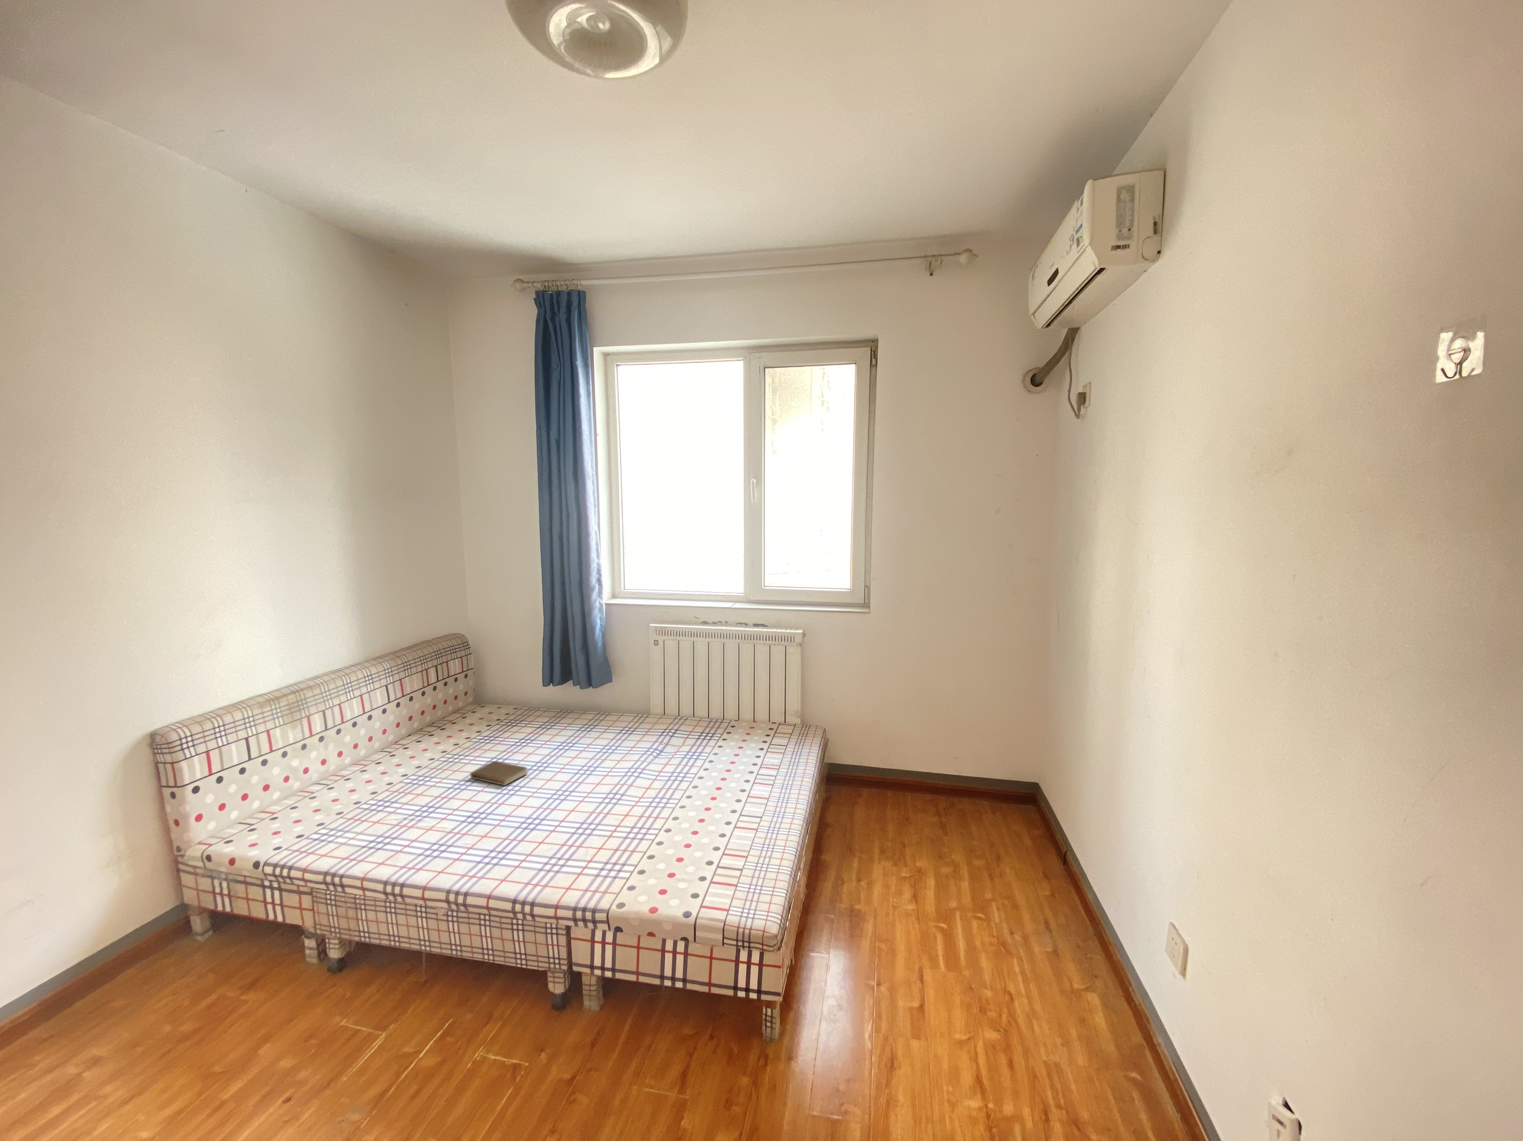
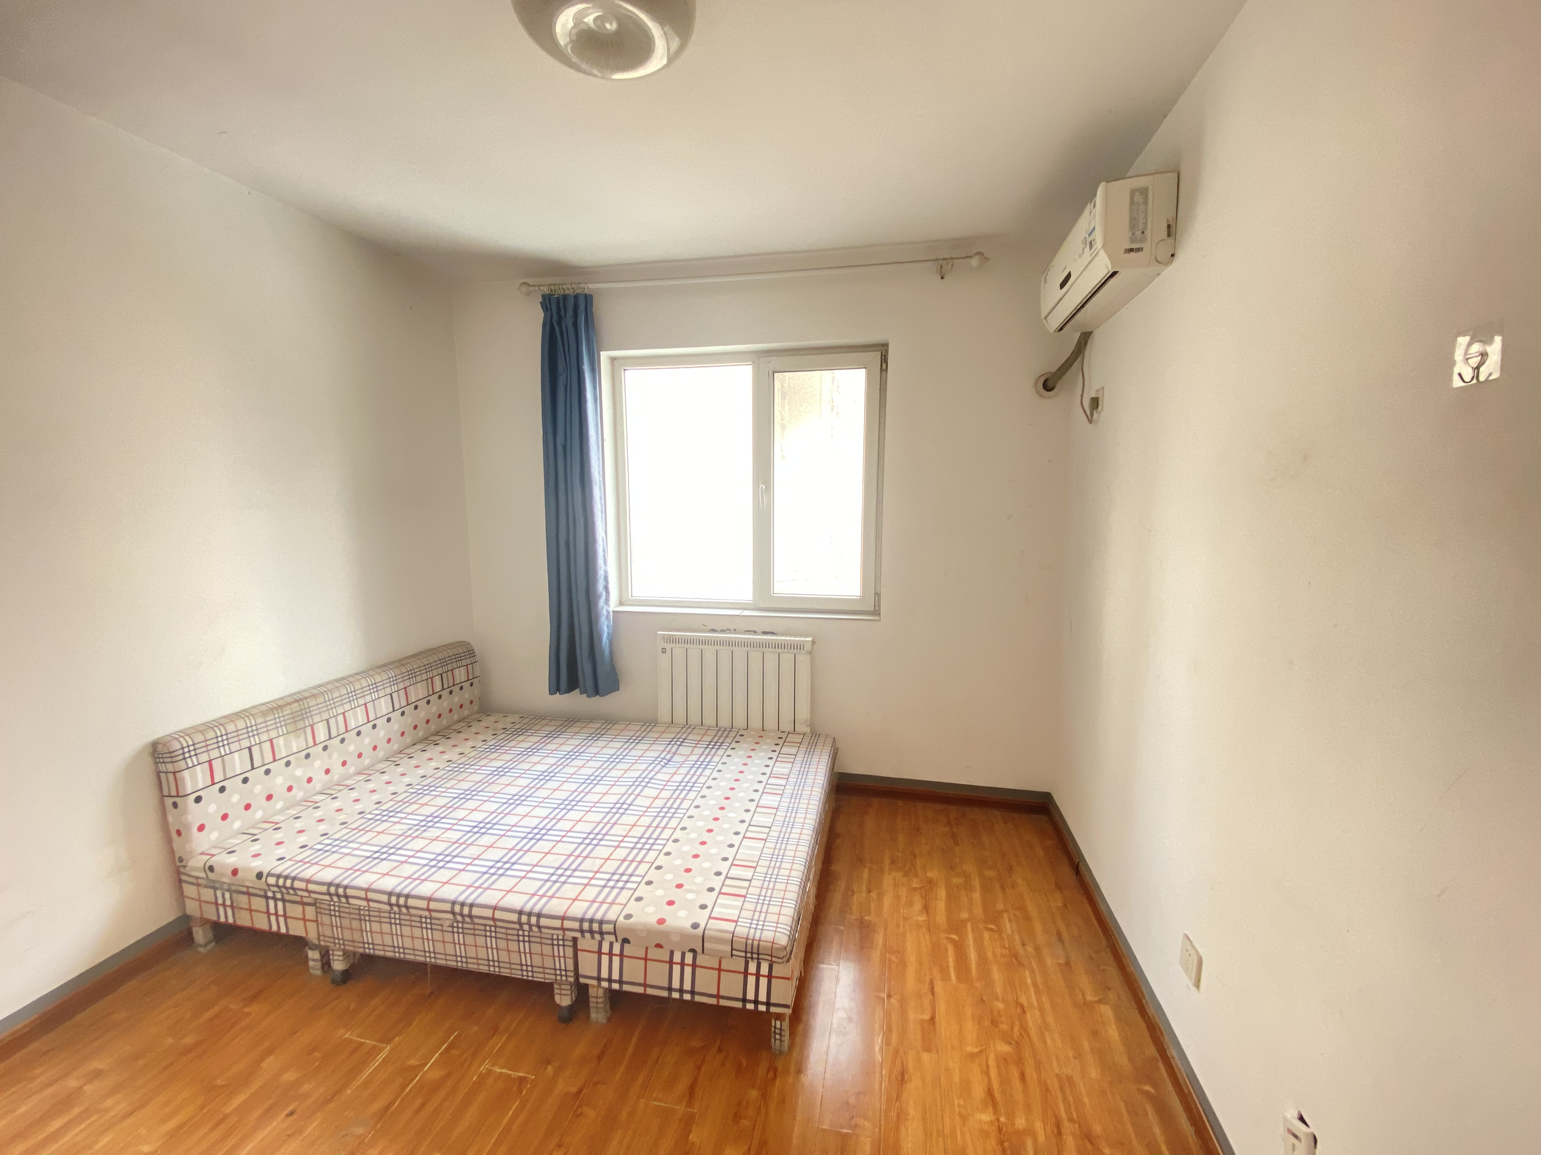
- book [470,761,529,786]
